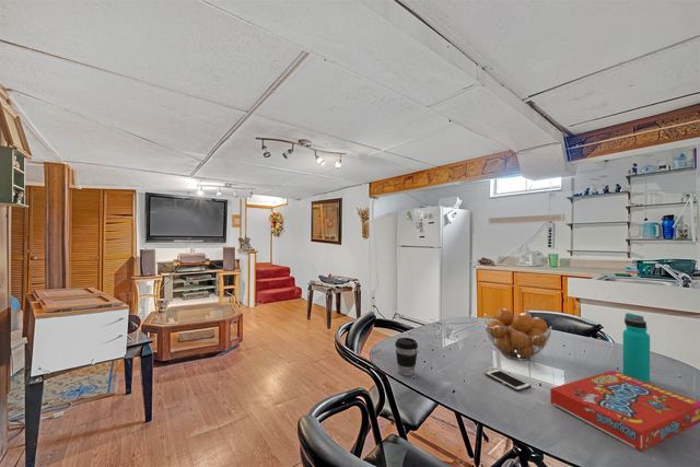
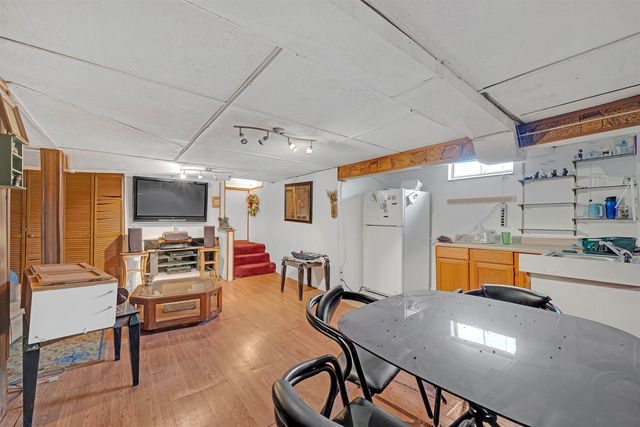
- water bottle [622,313,651,384]
- cell phone [483,367,532,393]
- coffee cup [394,337,419,377]
- snack box [549,370,700,453]
- fruit basket [482,307,553,362]
